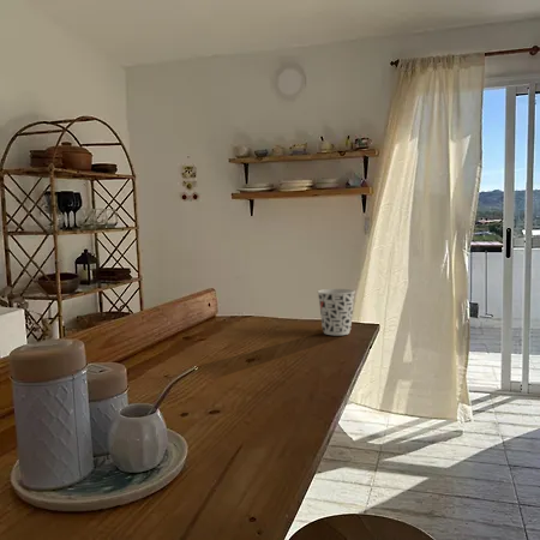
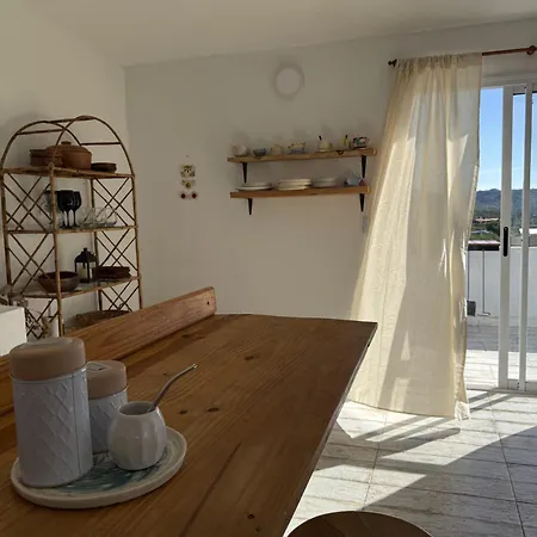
- cup [317,288,356,336]
